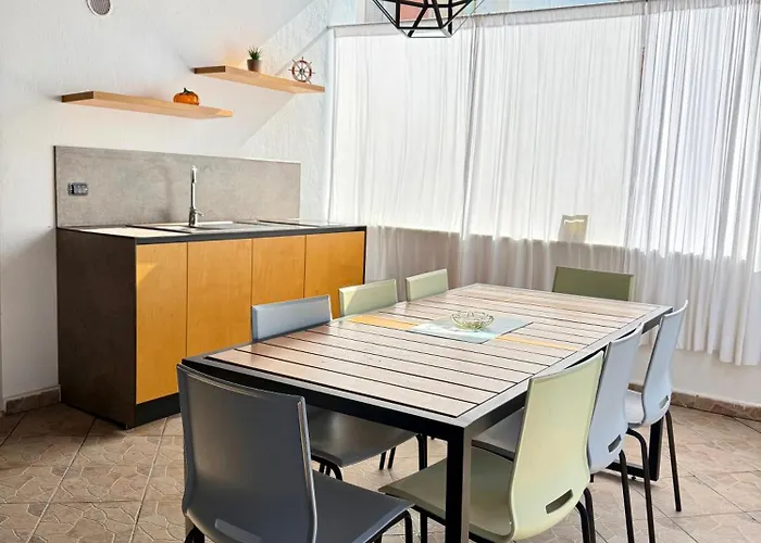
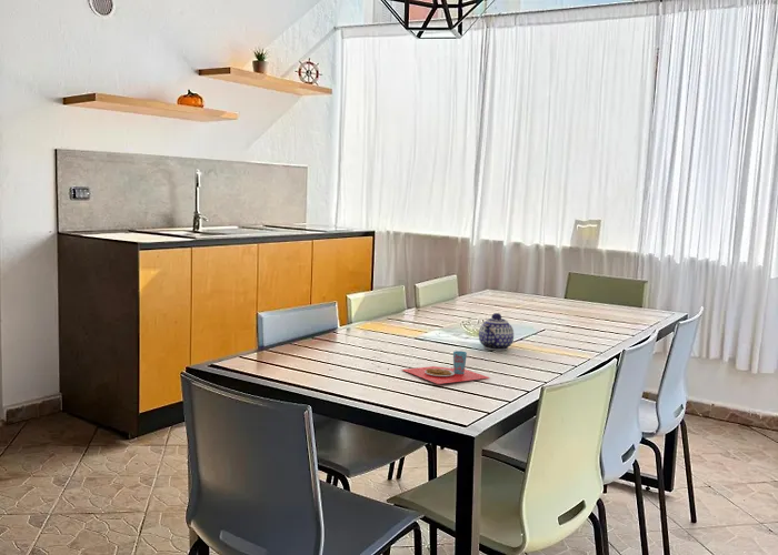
+ teapot [478,312,515,352]
+ placemat [401,350,490,385]
